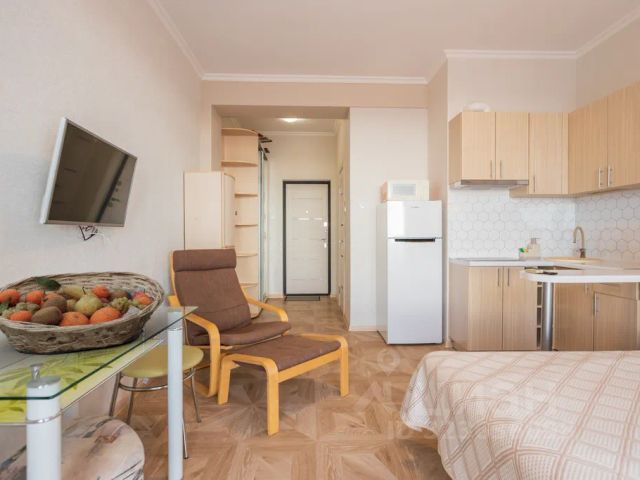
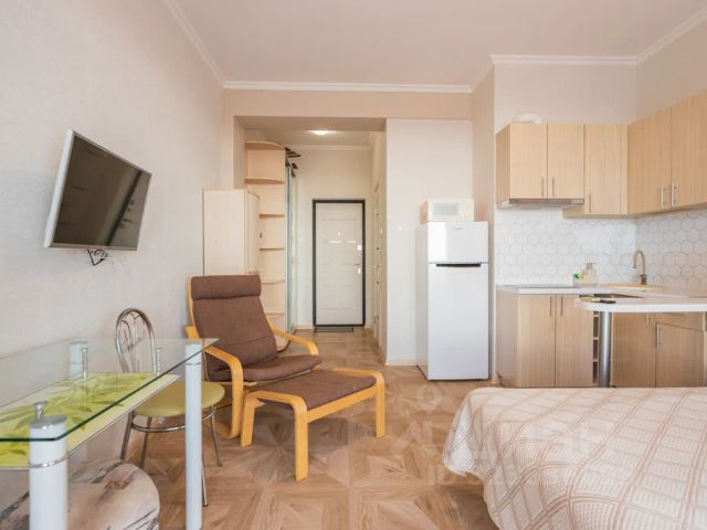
- fruit basket [0,270,166,355]
